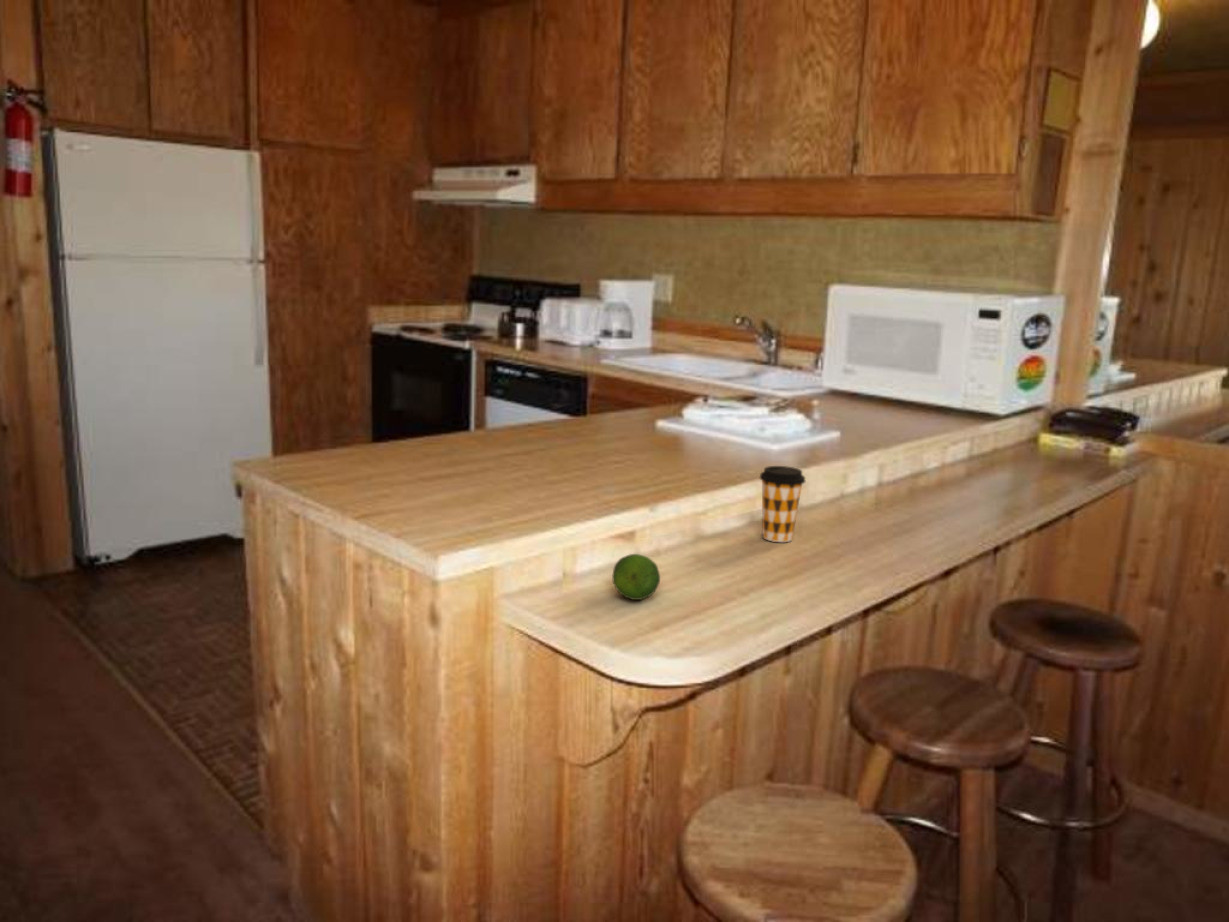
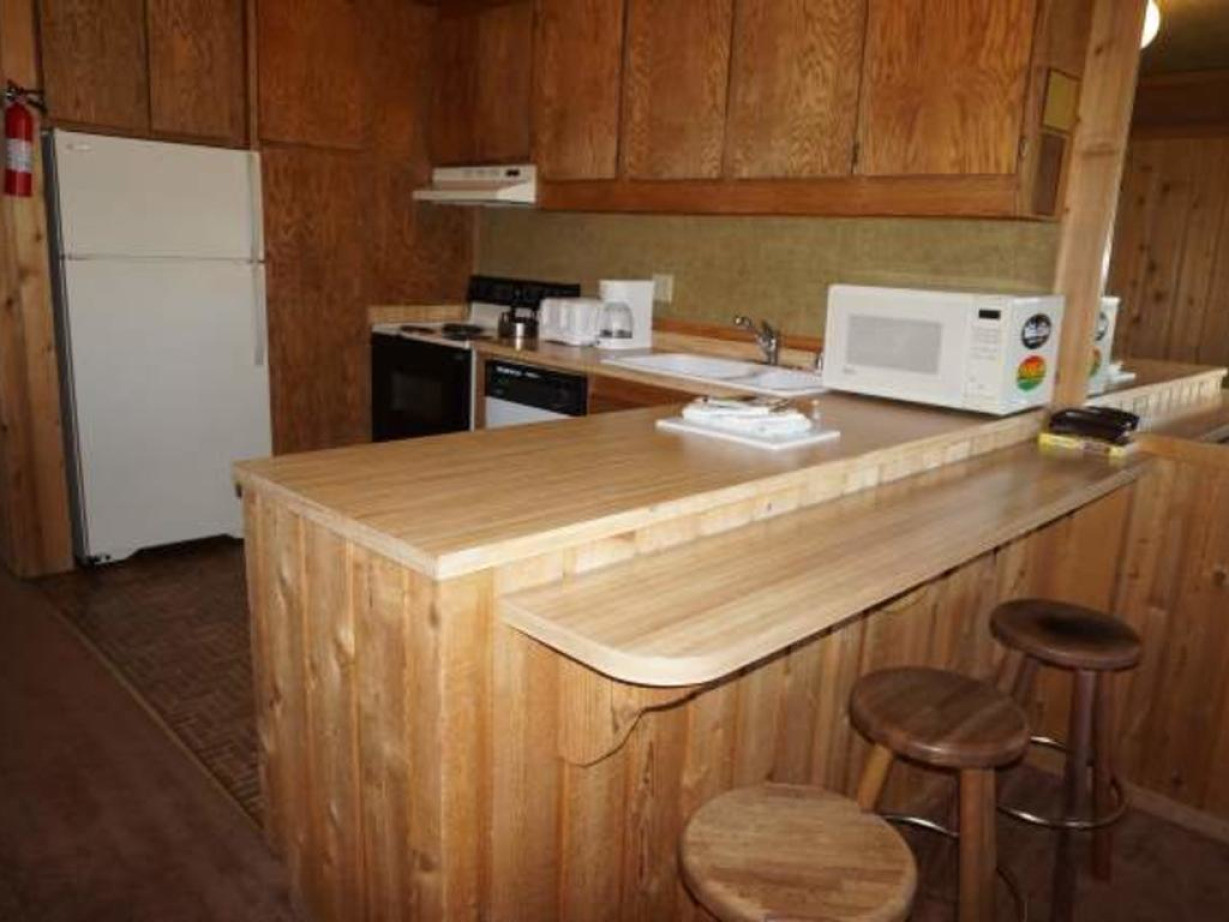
- fruit [611,553,661,601]
- coffee cup [759,465,807,543]
